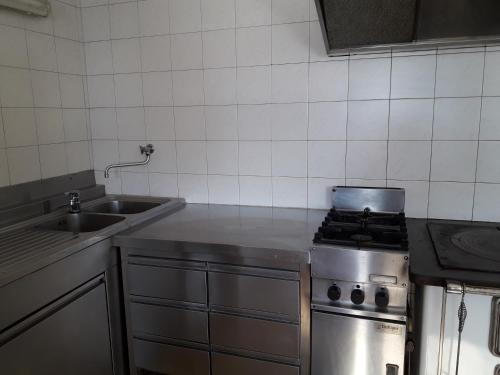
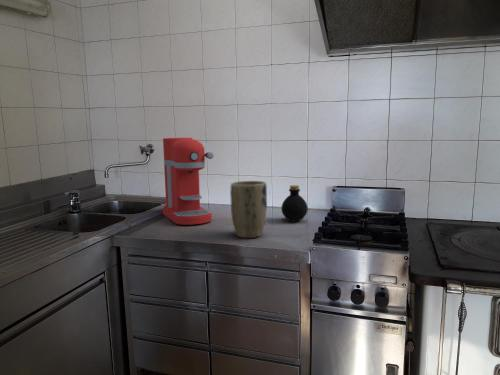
+ coffee maker [162,137,215,226]
+ bottle [280,184,309,222]
+ plant pot [229,180,268,239]
